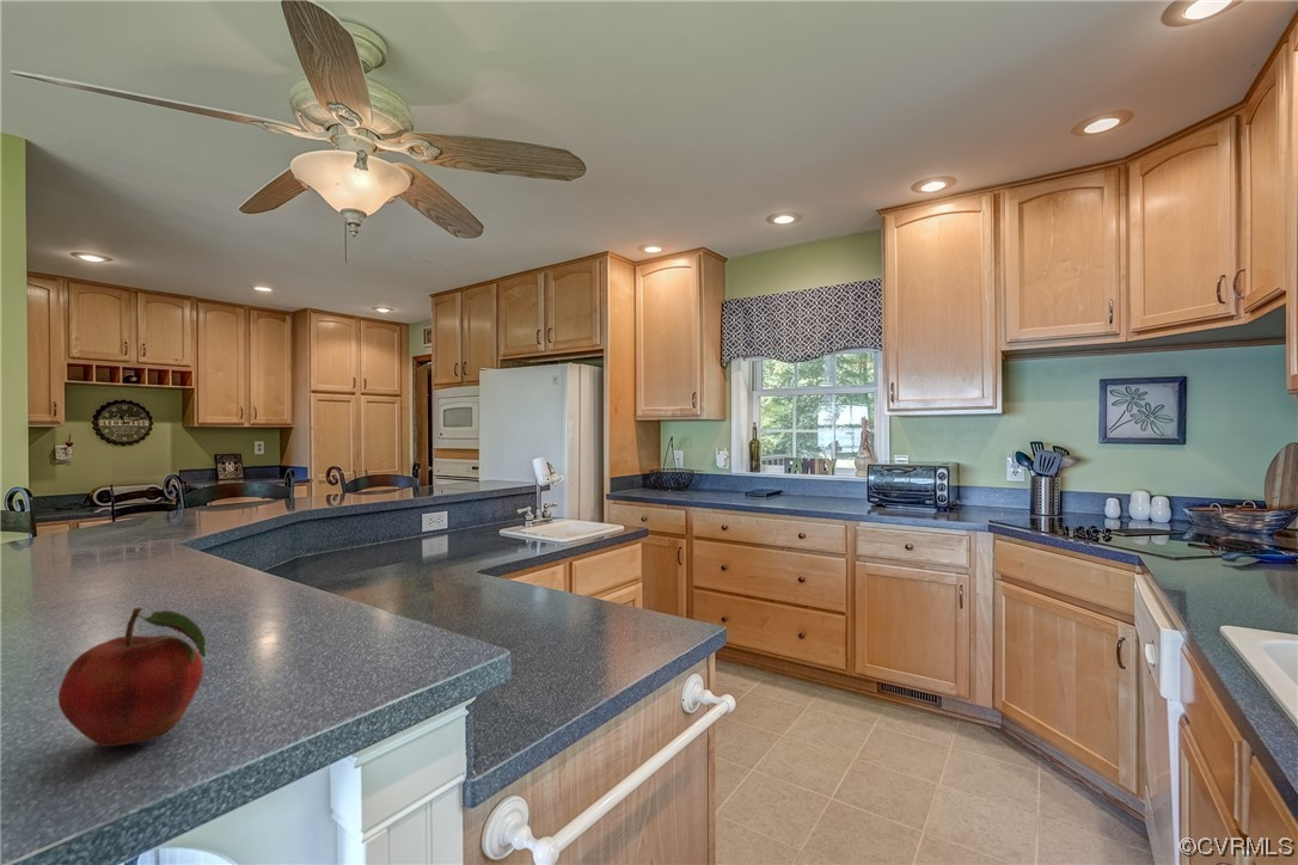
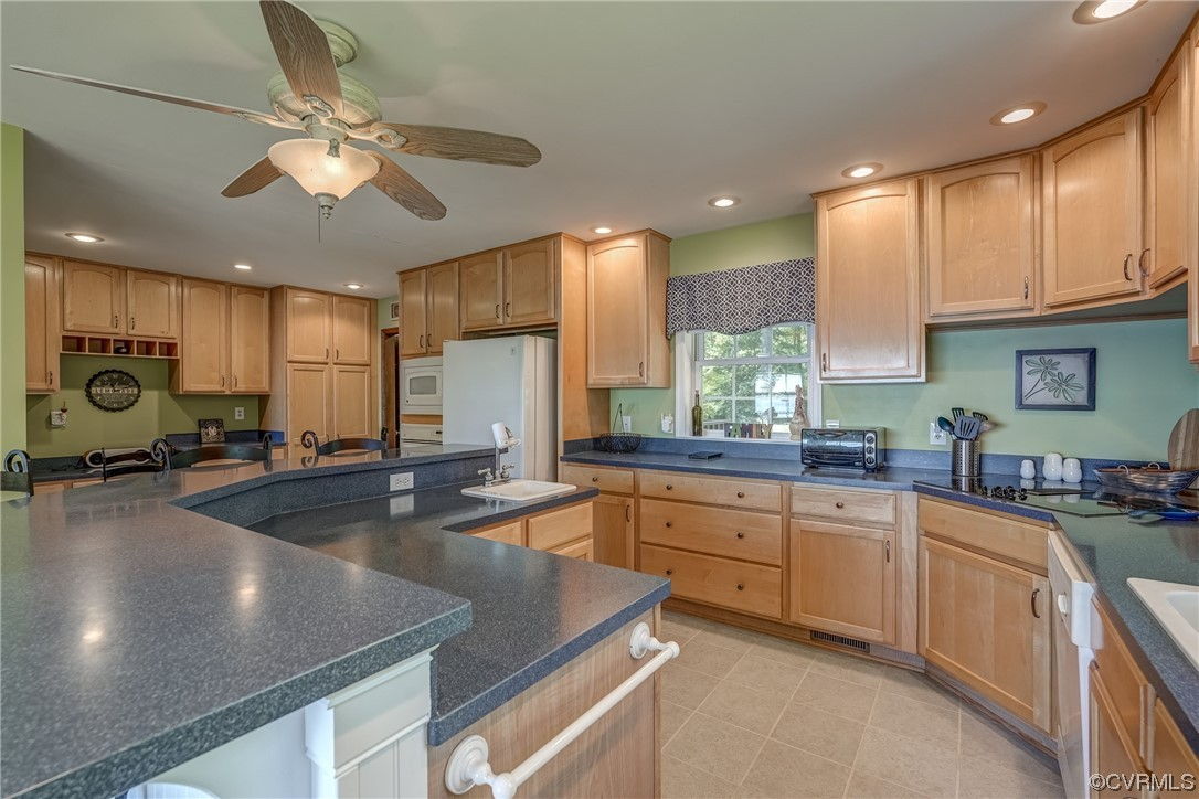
- fruit [57,607,207,748]
